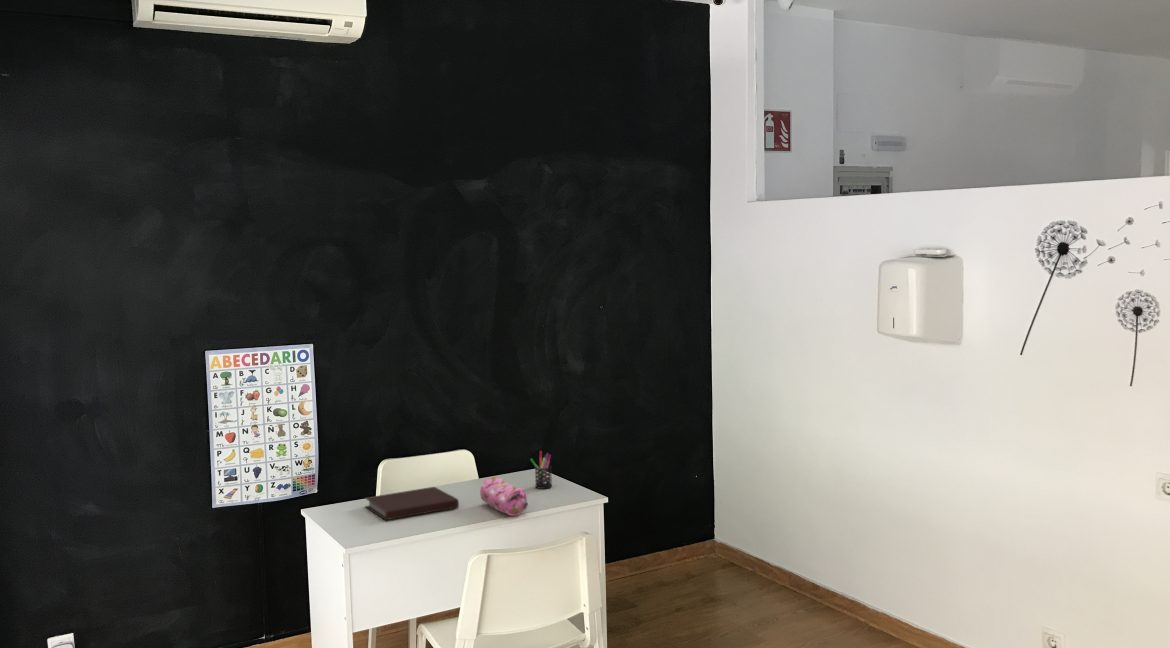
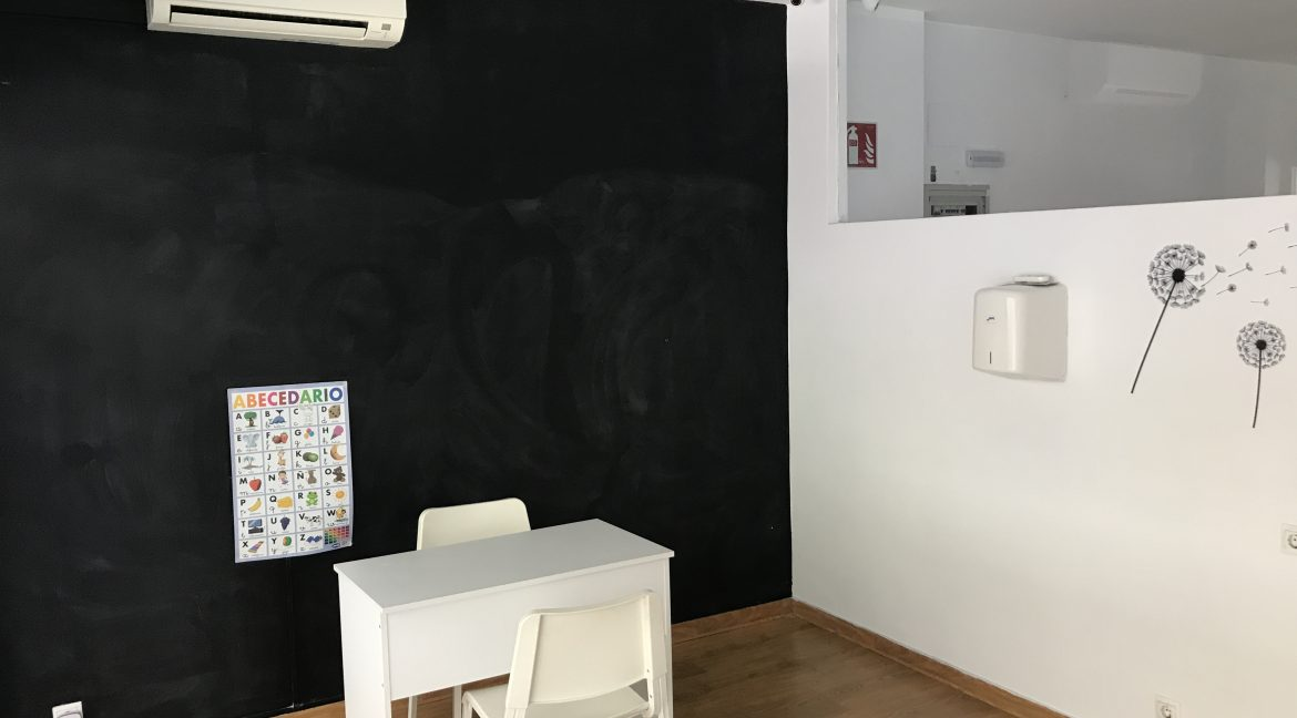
- notebook [364,486,460,521]
- pen holder [529,450,553,490]
- pencil case [479,476,529,517]
